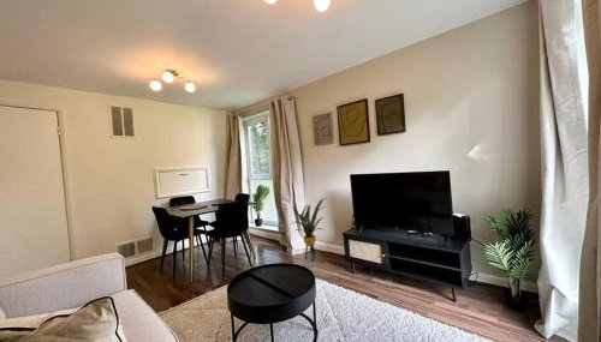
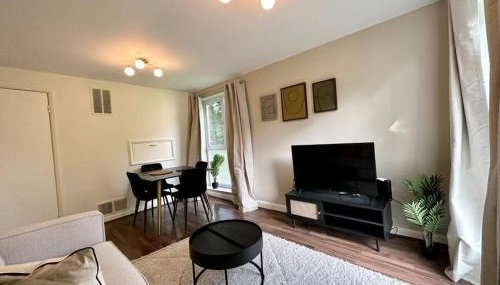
- house plant [290,197,326,262]
